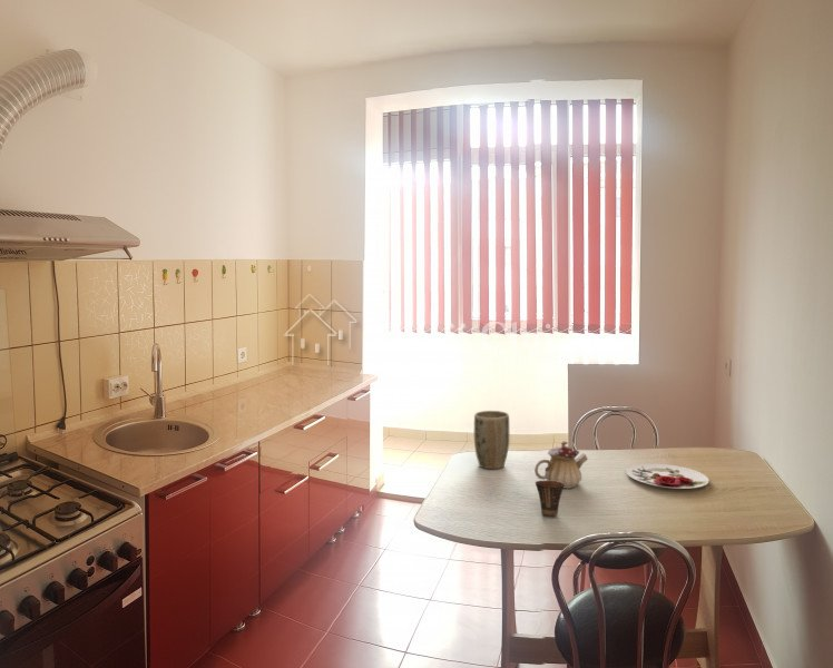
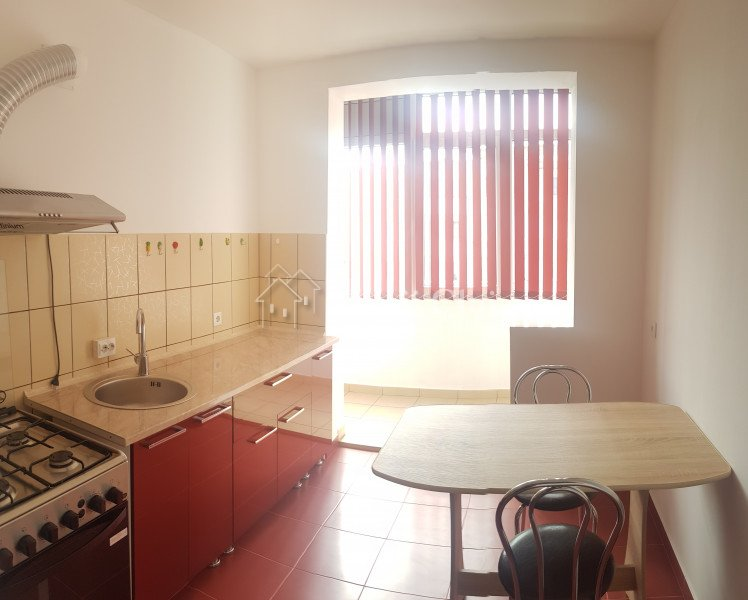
- teapot [533,440,589,489]
- plant pot [473,410,510,470]
- plate [625,463,710,490]
- cup [535,480,565,517]
